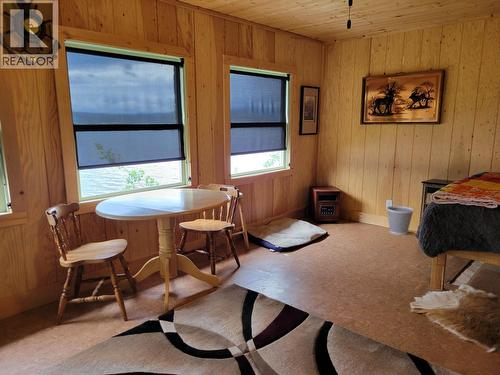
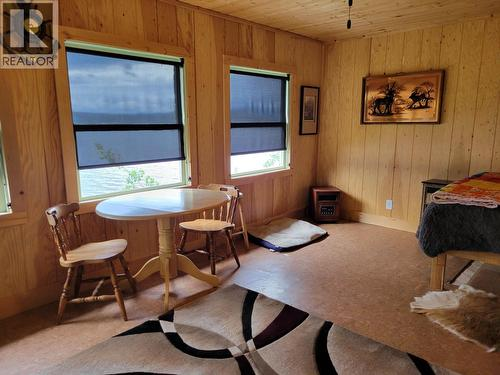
- wastebasket [386,205,415,236]
